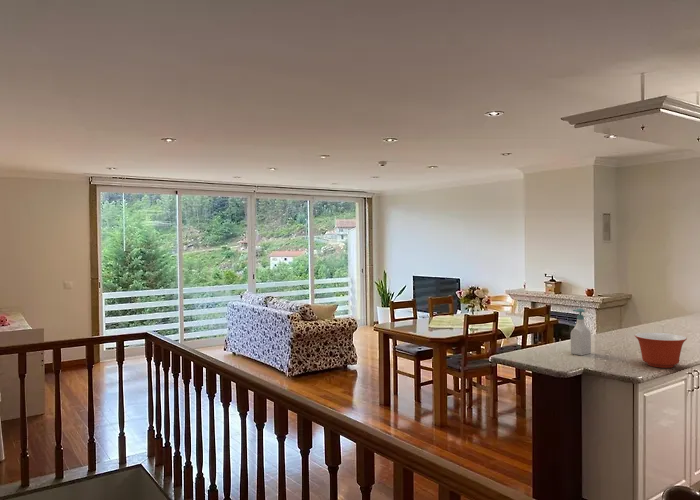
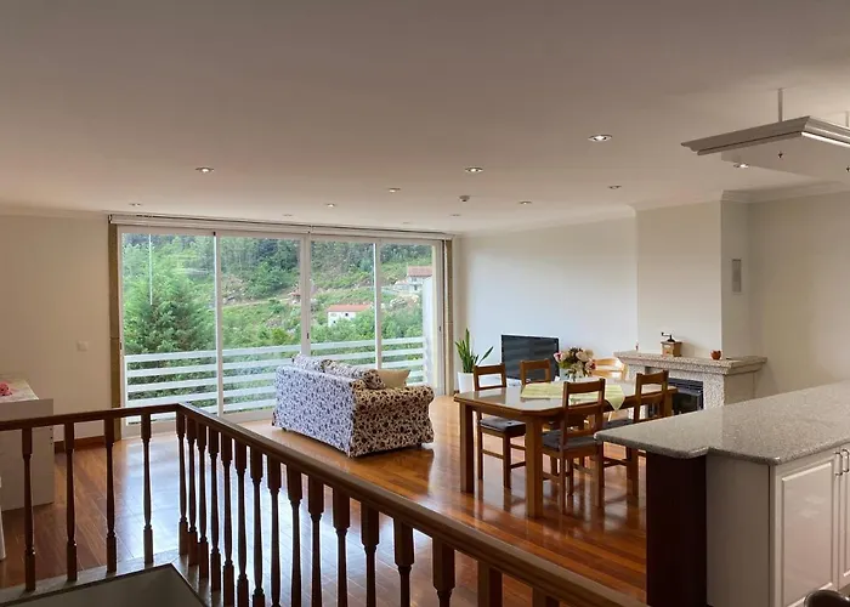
- mixing bowl [634,332,688,369]
- soap bottle [570,307,592,356]
